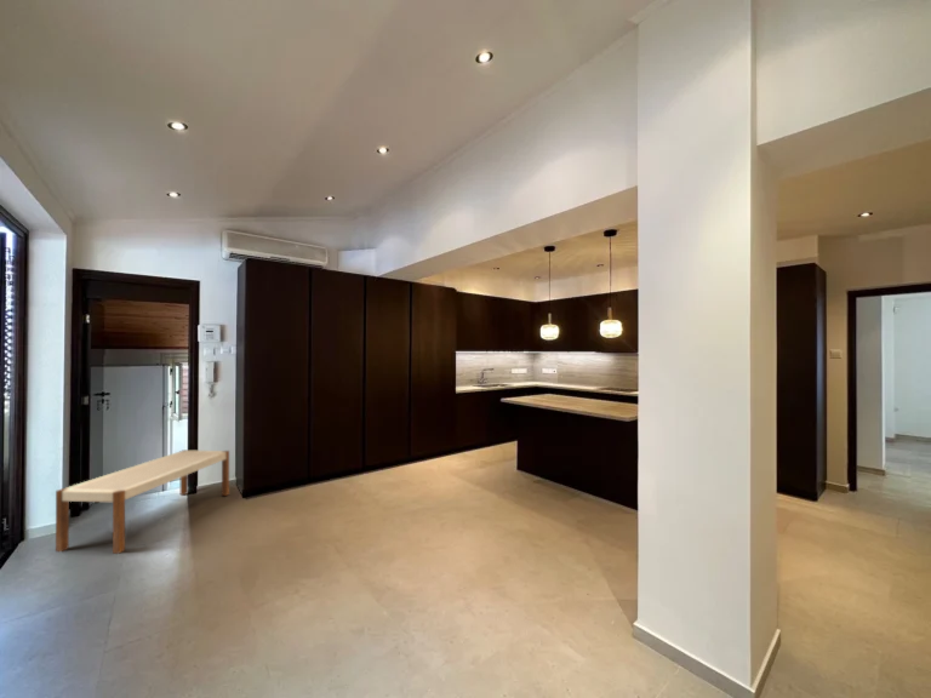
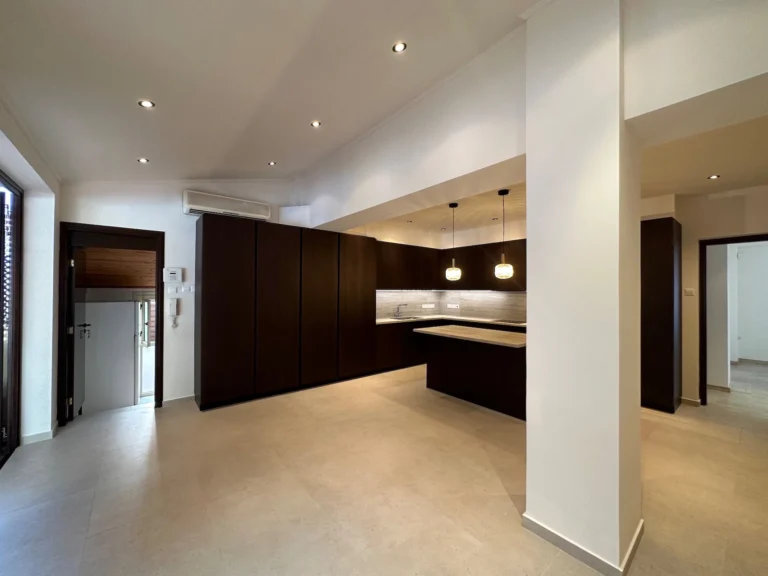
- bench [55,448,230,555]
